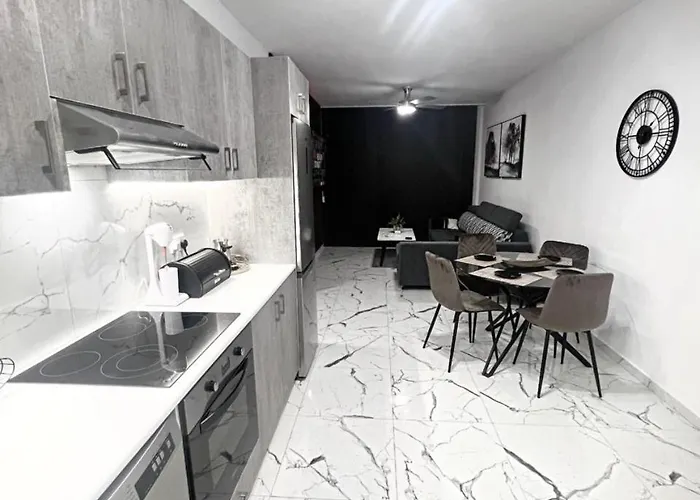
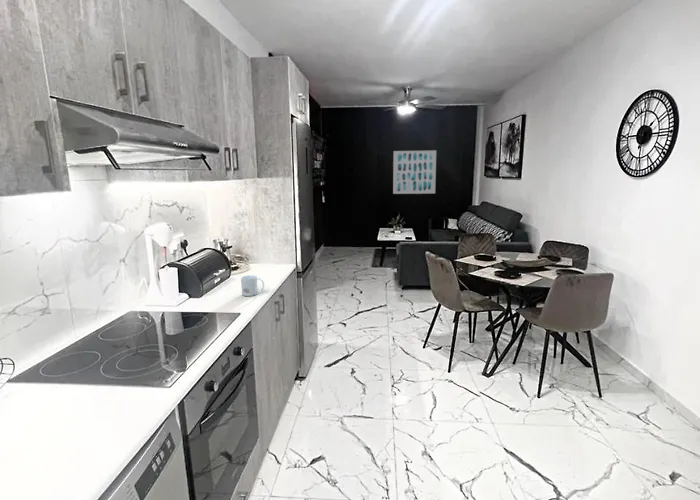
+ wall art [392,149,437,195]
+ mug [240,274,265,297]
